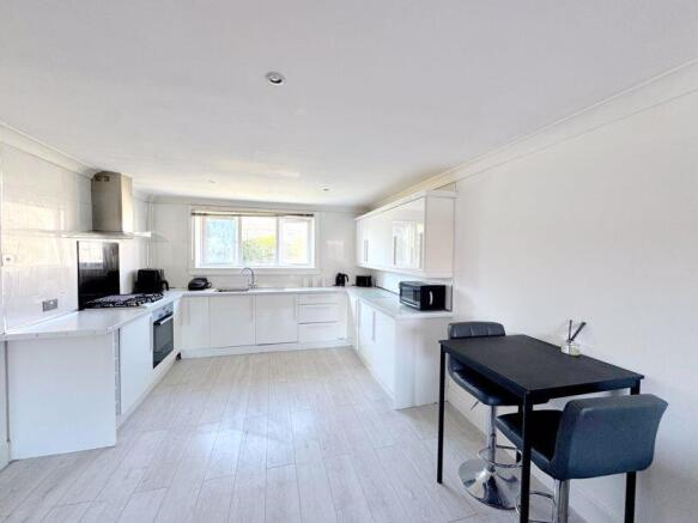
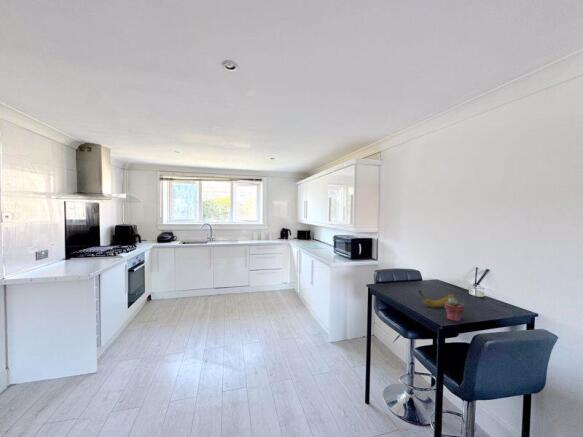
+ potted succulent [444,297,465,323]
+ fruit [417,289,456,308]
